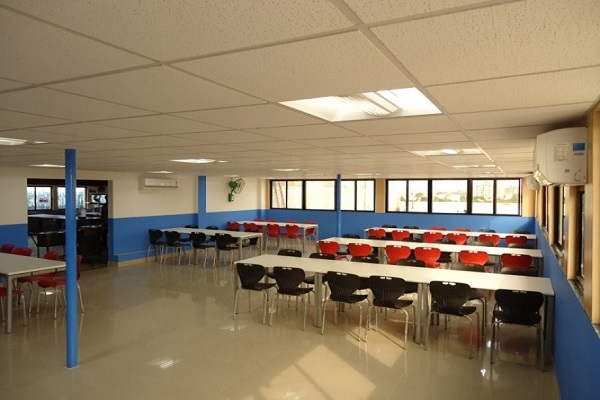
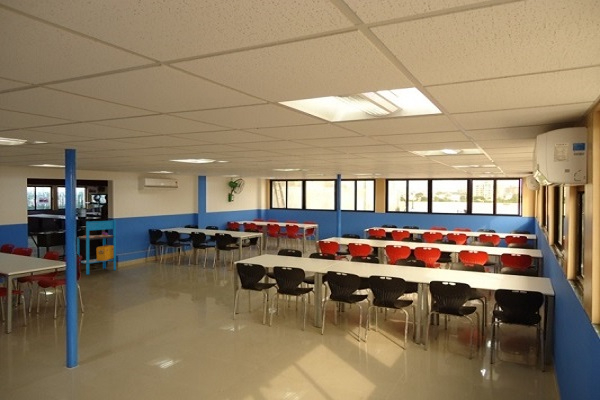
+ shelving unit [76,219,117,276]
